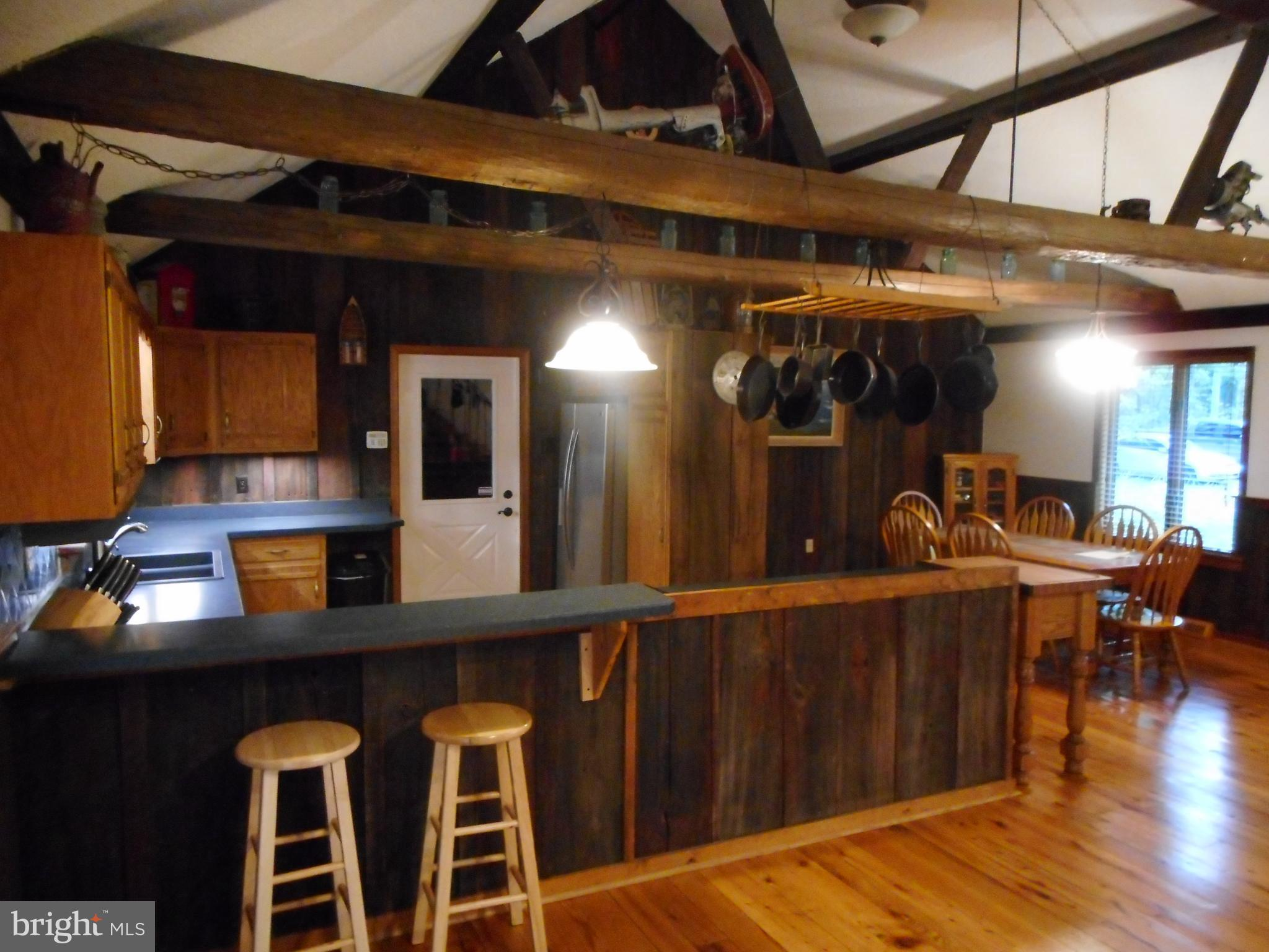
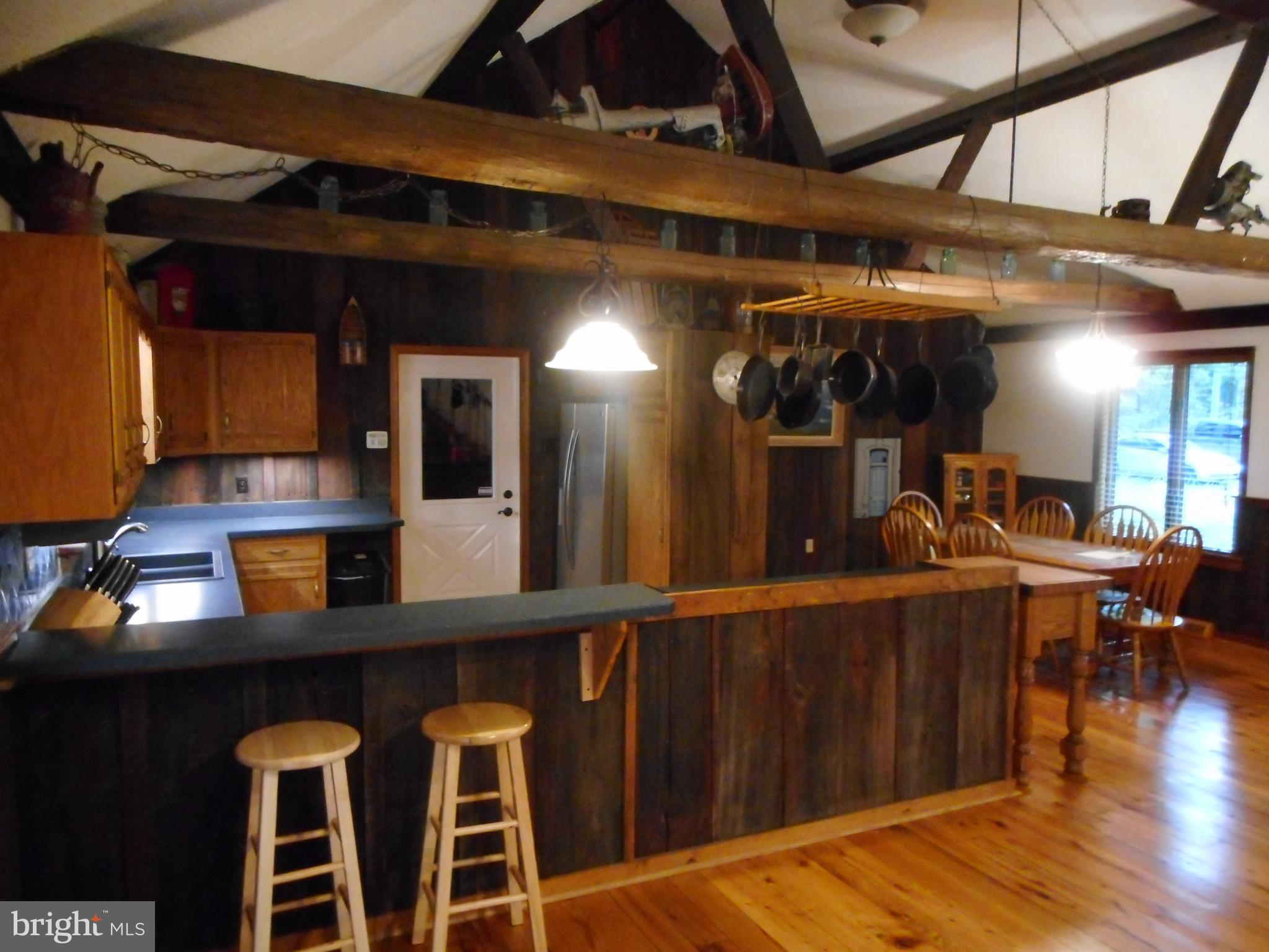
+ wall art [852,438,901,519]
